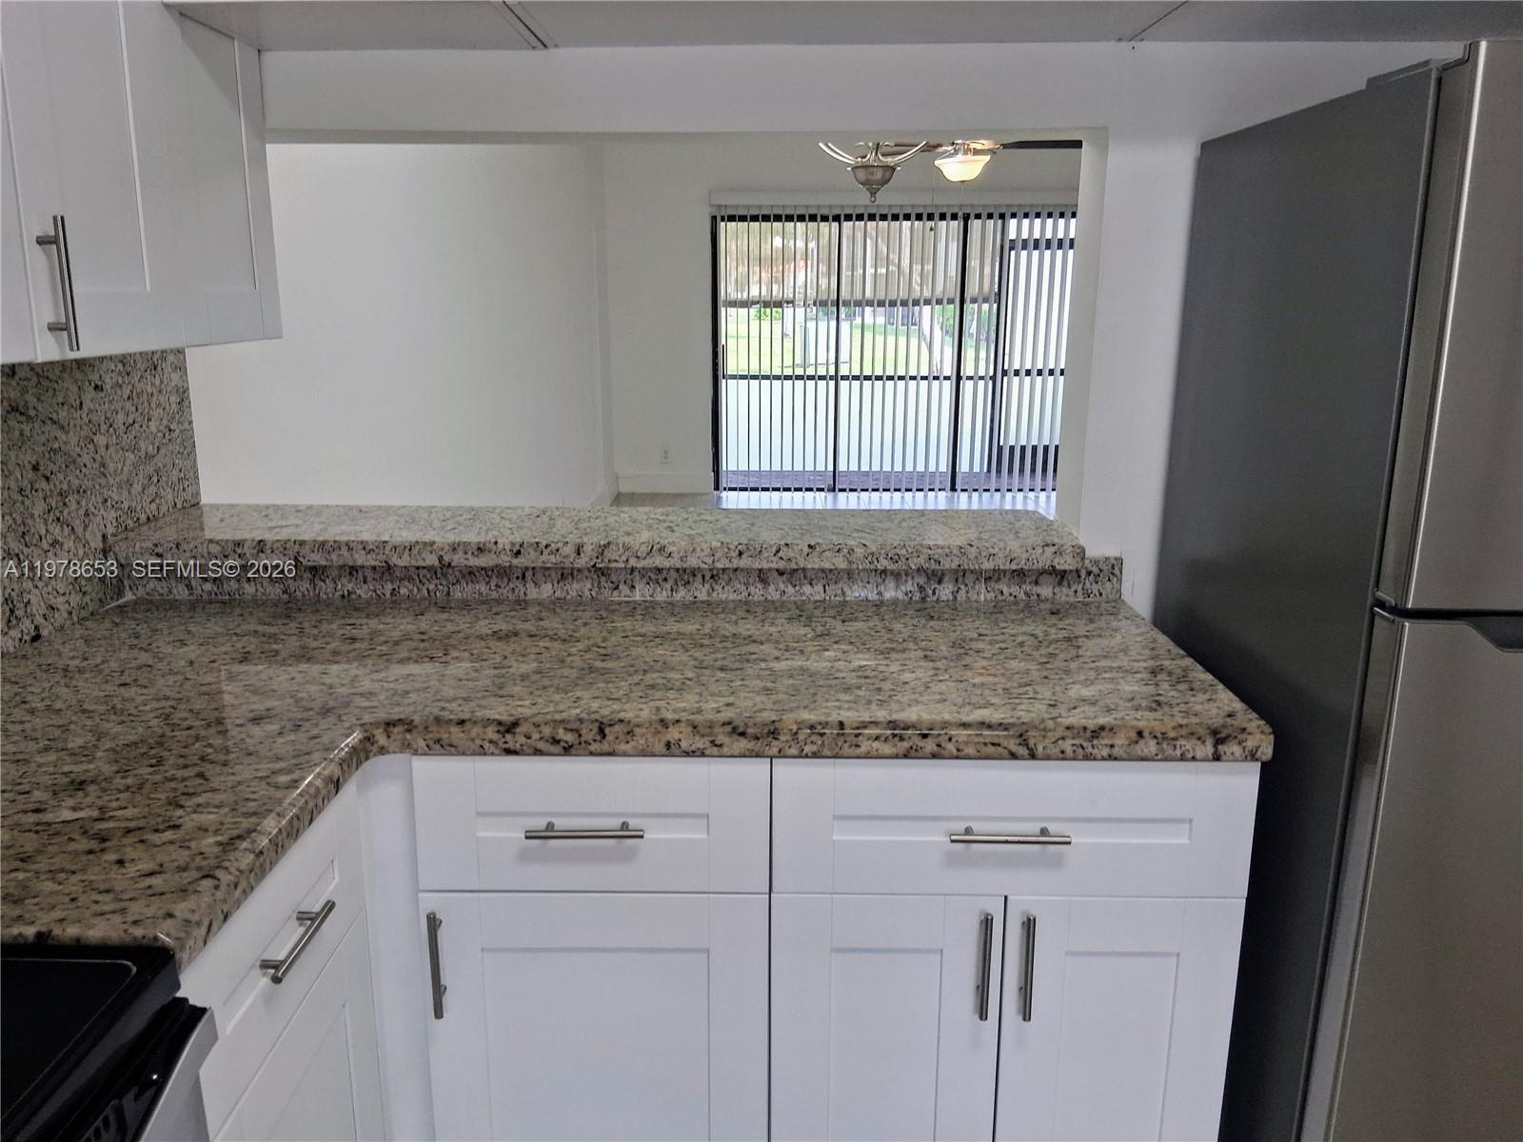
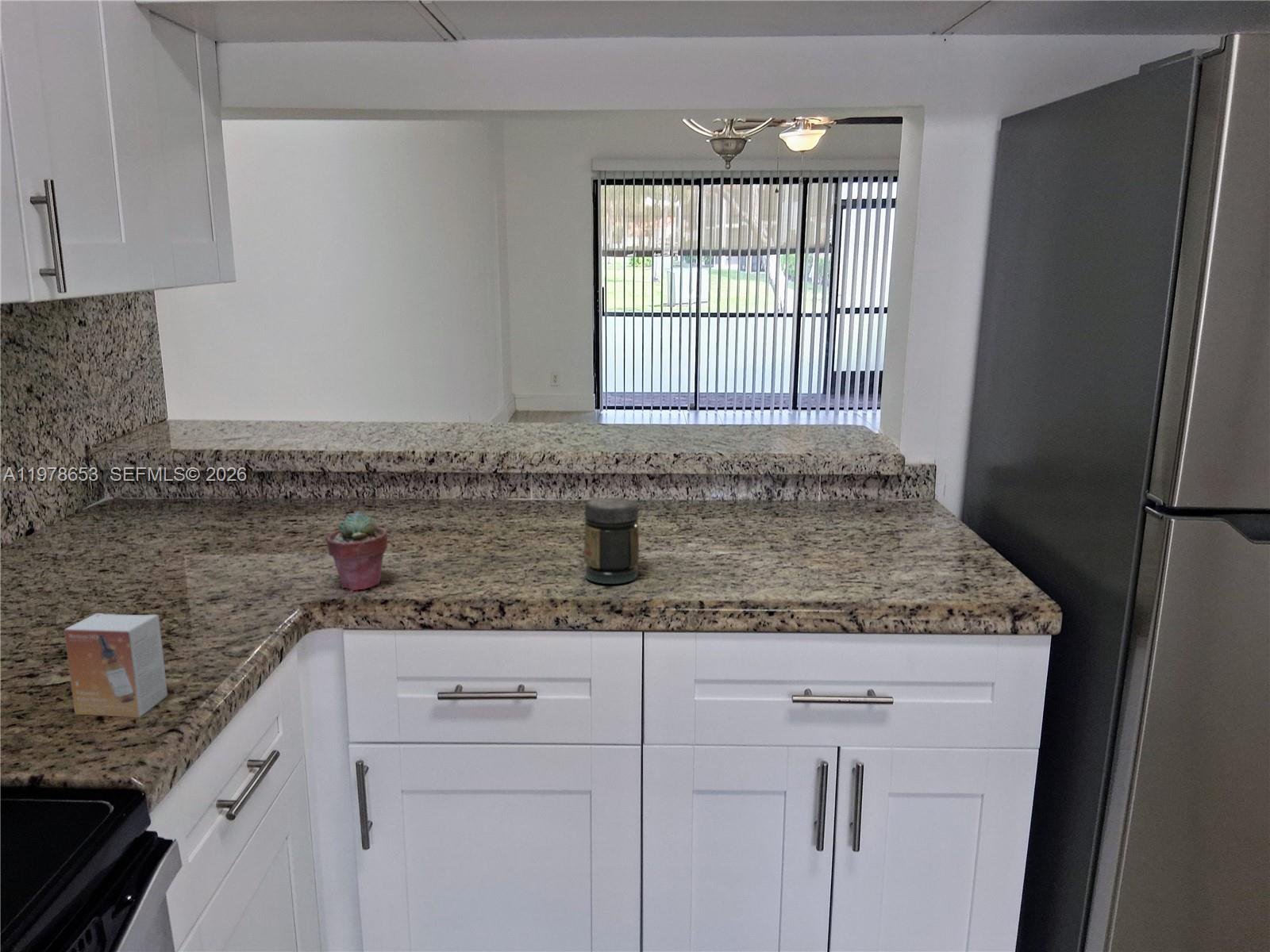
+ small box [64,612,168,718]
+ jar [583,497,640,585]
+ potted succulent [325,511,388,593]
